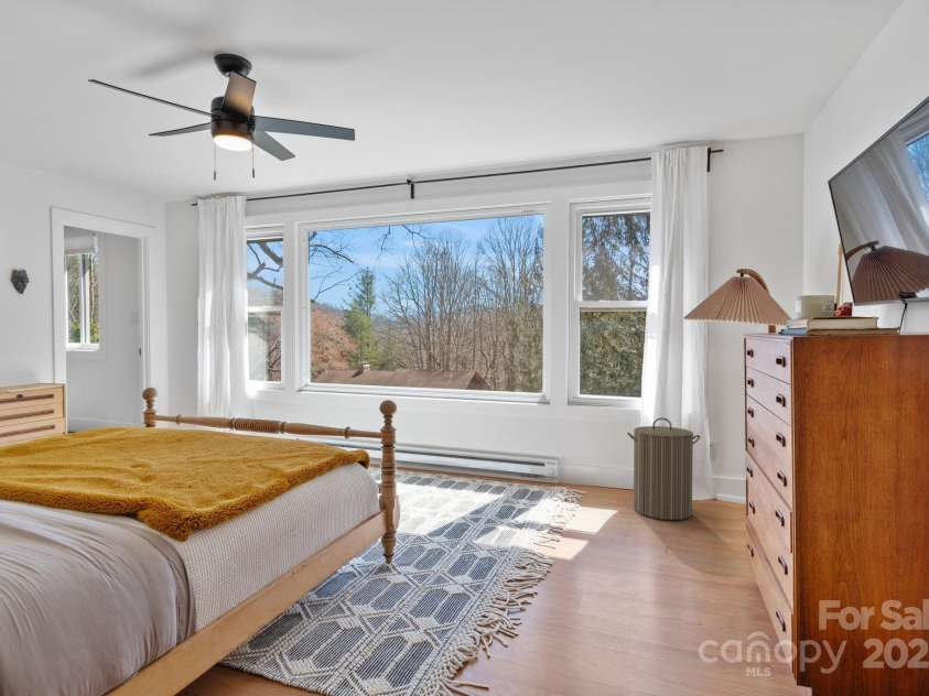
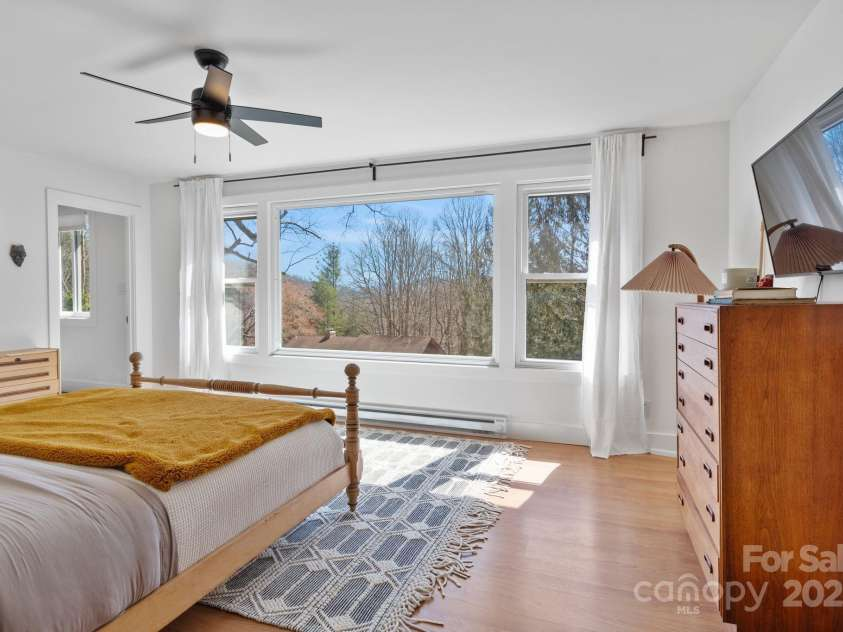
- laundry hamper [626,416,701,521]
